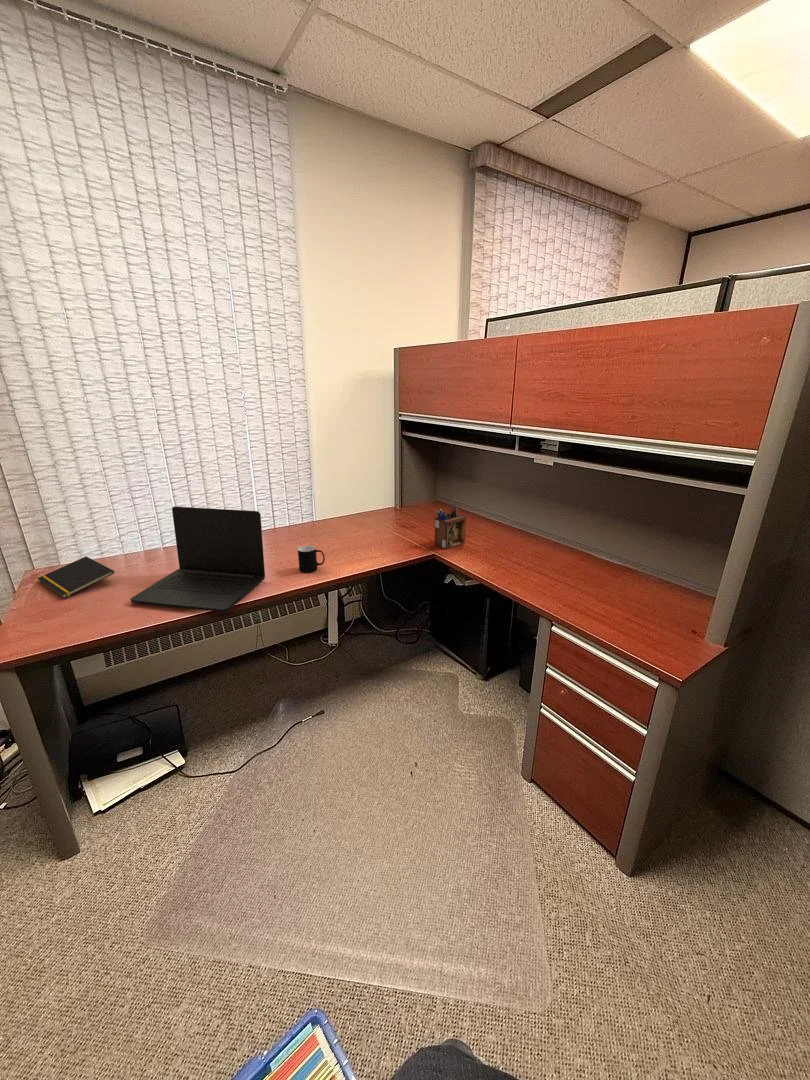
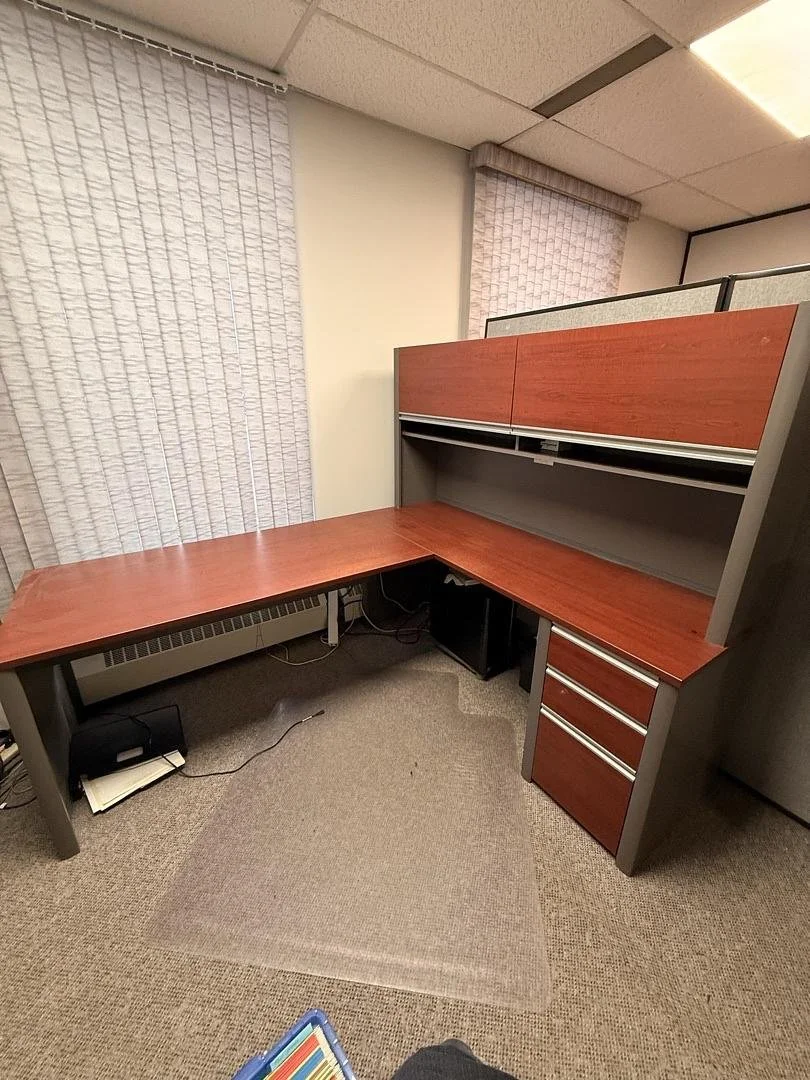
- notepad [36,555,115,599]
- desk organizer [434,503,467,550]
- laptop [129,506,266,613]
- cup [297,544,326,573]
